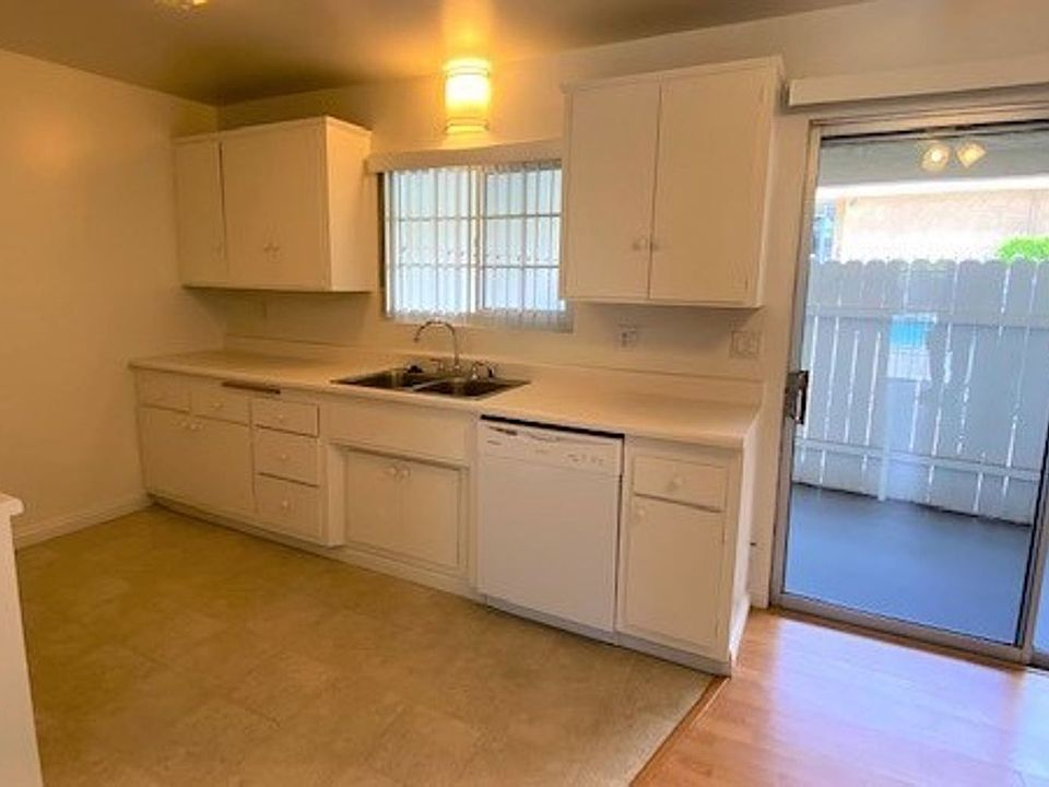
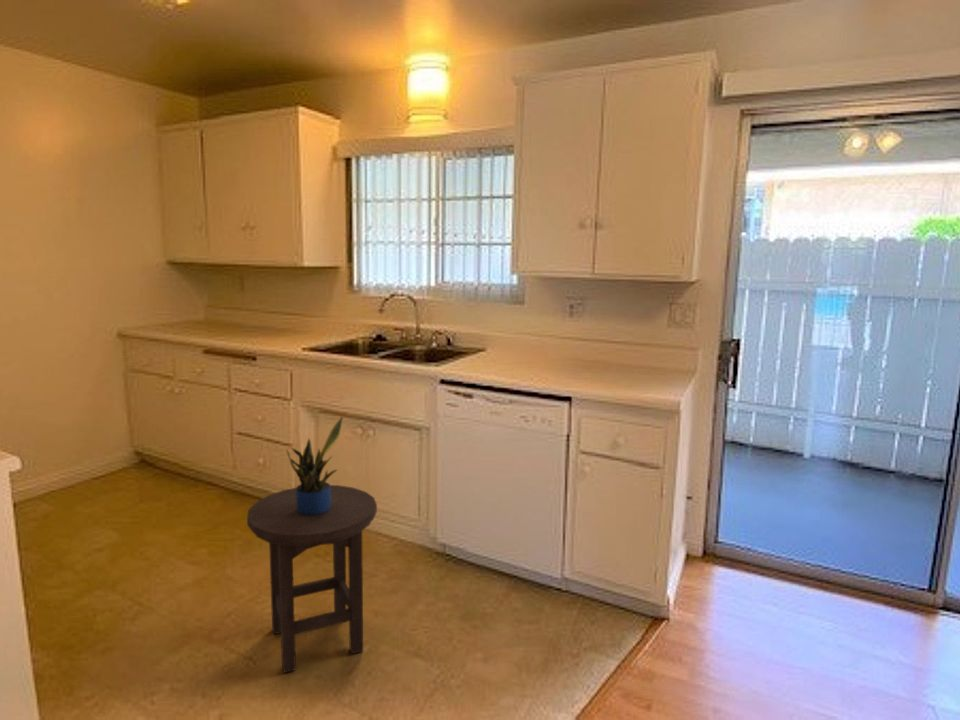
+ potted plant [286,416,344,515]
+ stool [246,484,378,674]
